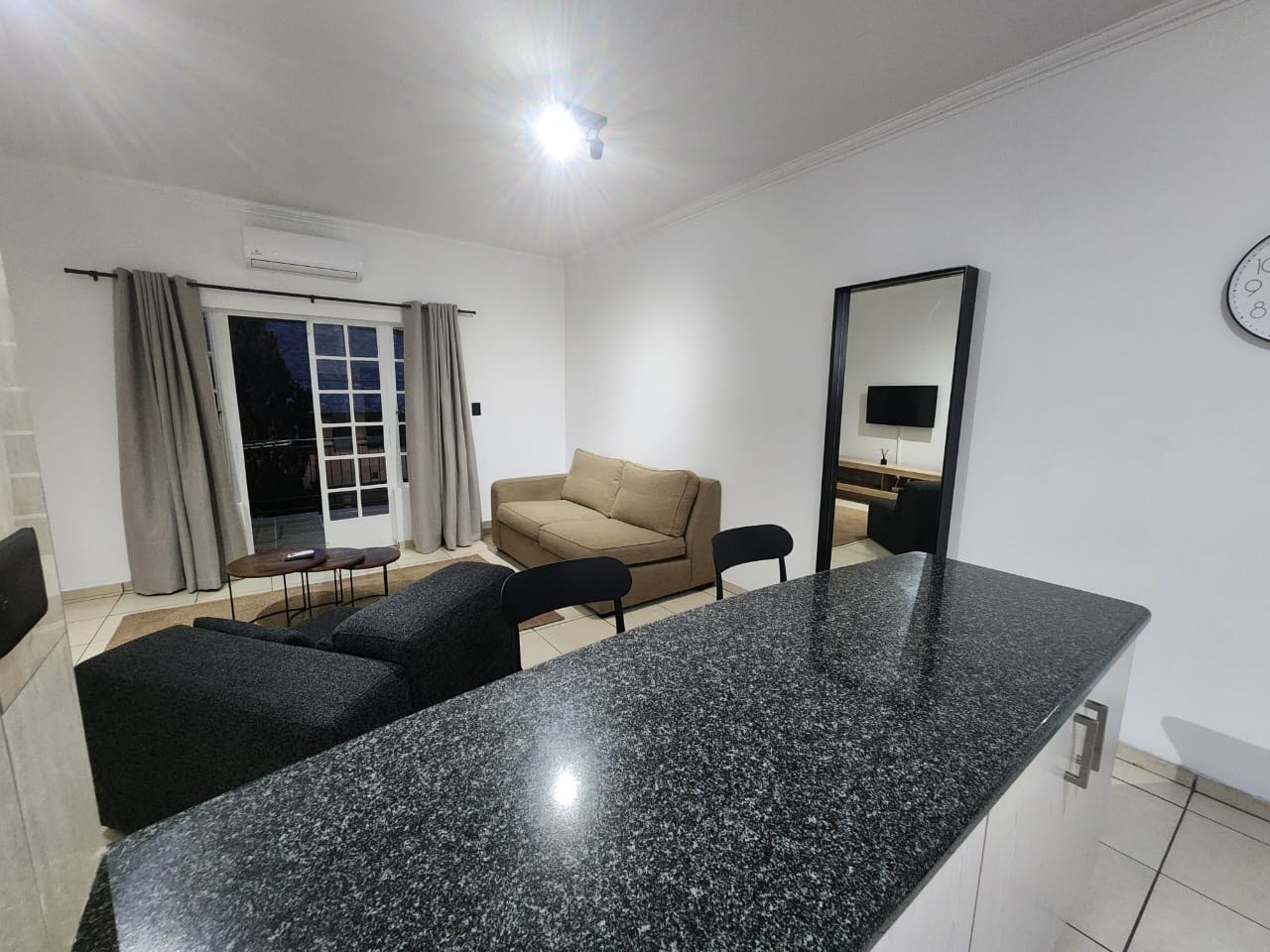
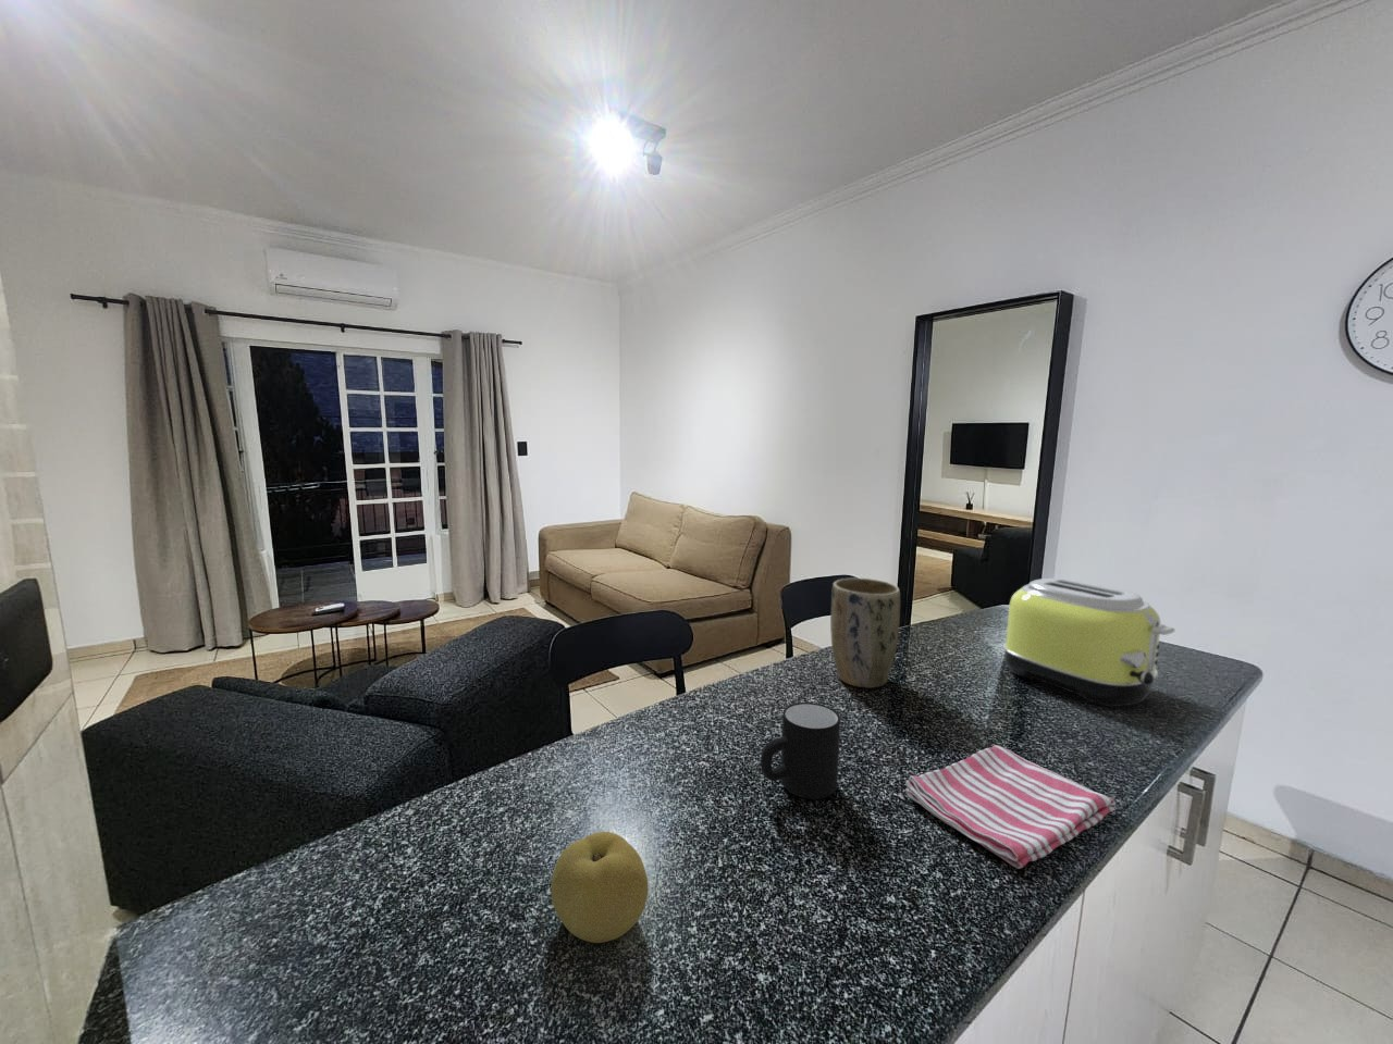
+ toaster [1003,578,1177,708]
+ fruit [550,831,648,944]
+ mug [760,702,841,801]
+ plant pot [829,578,902,690]
+ dish towel [905,744,1117,870]
